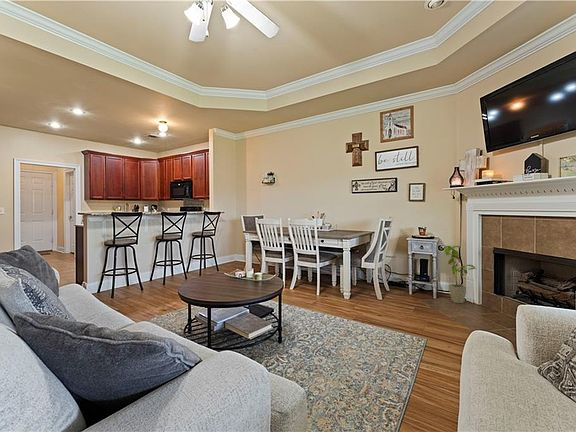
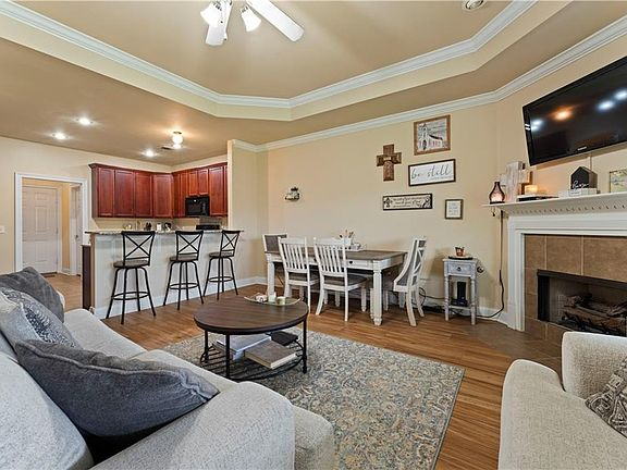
- house plant [443,245,477,304]
